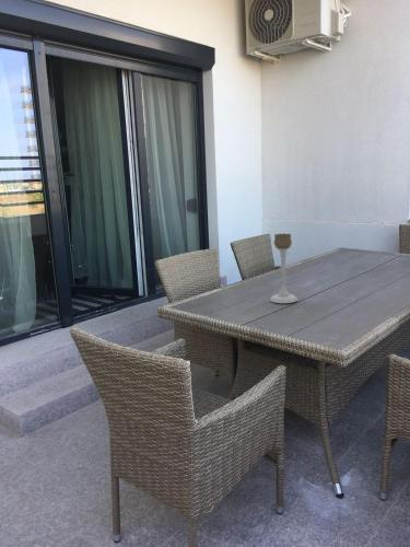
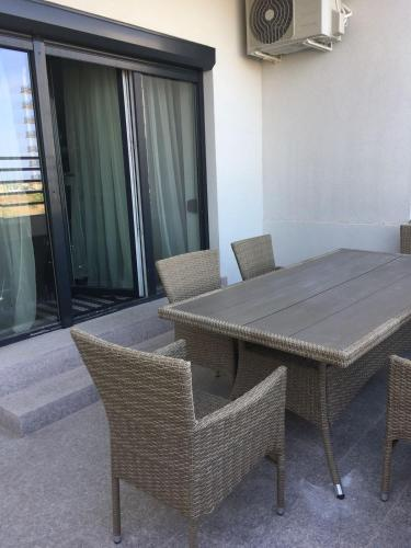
- candle holder [269,232,298,304]
